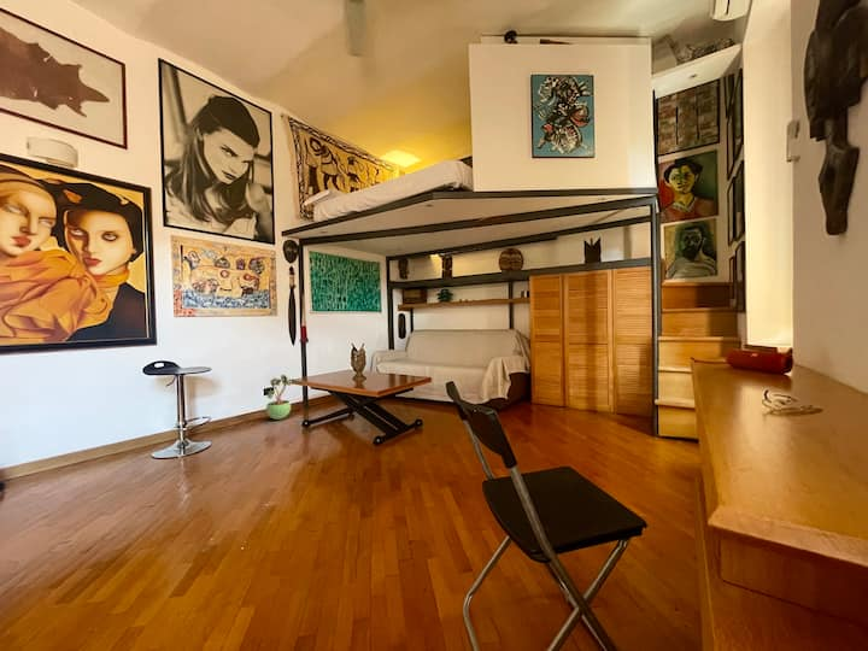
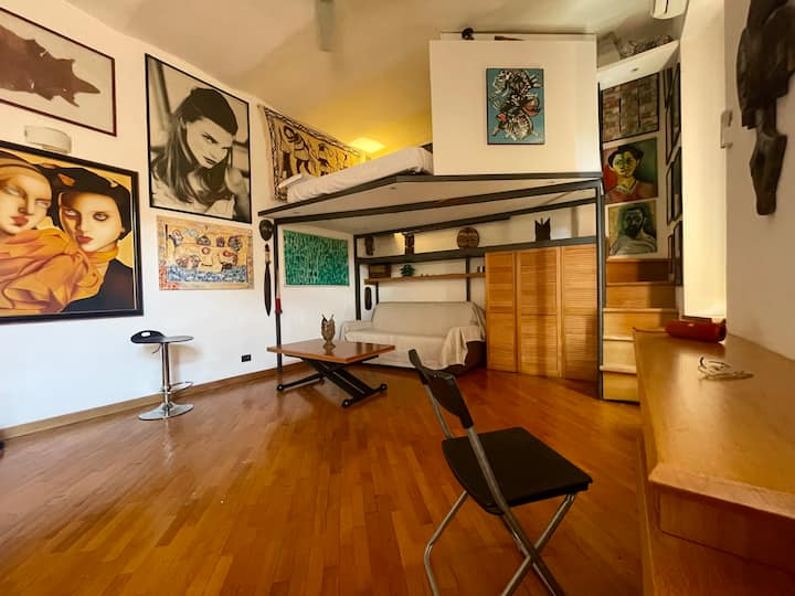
- potted plant [265,374,293,421]
